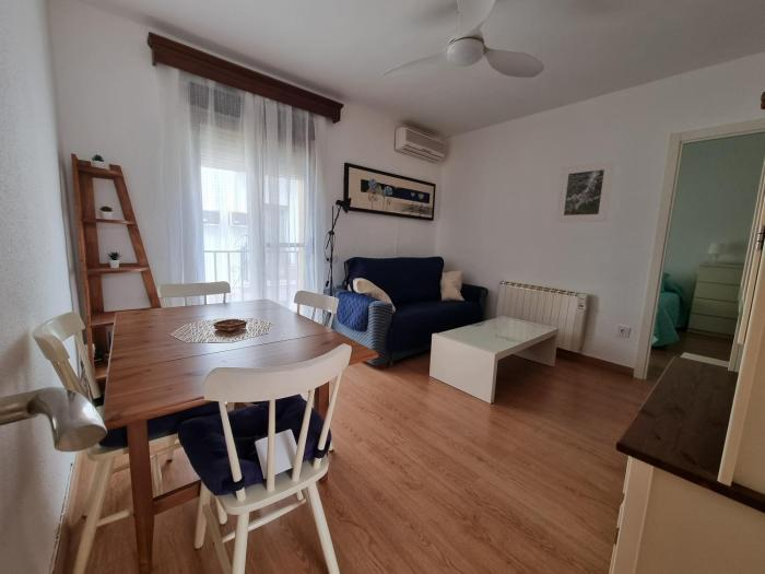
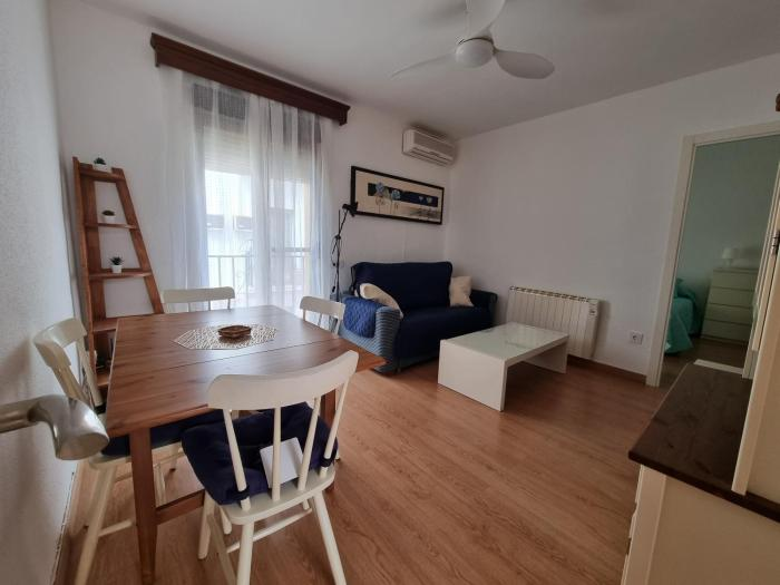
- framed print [554,160,616,224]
